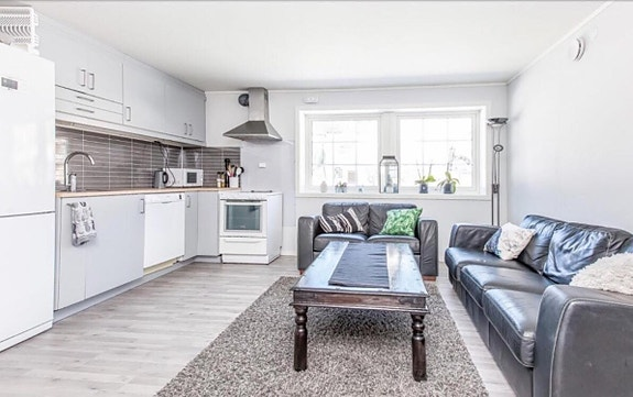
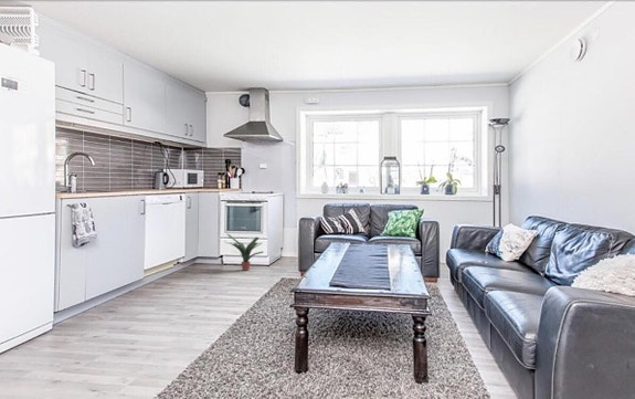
+ potted plant [226,233,265,272]
